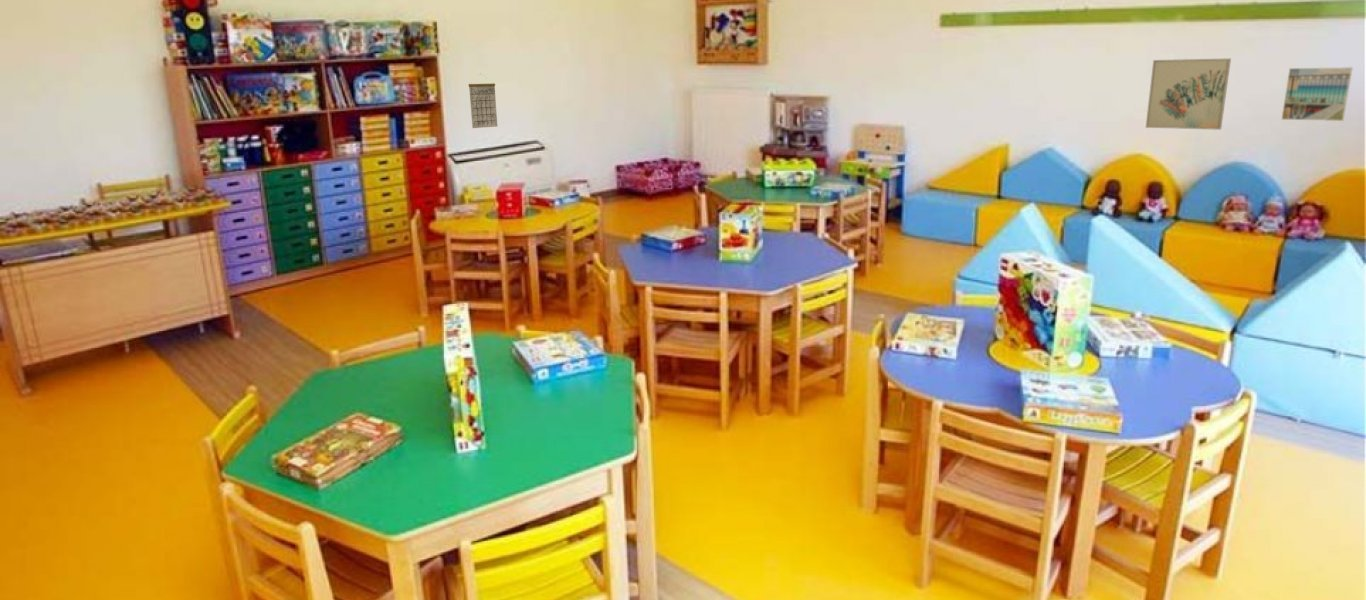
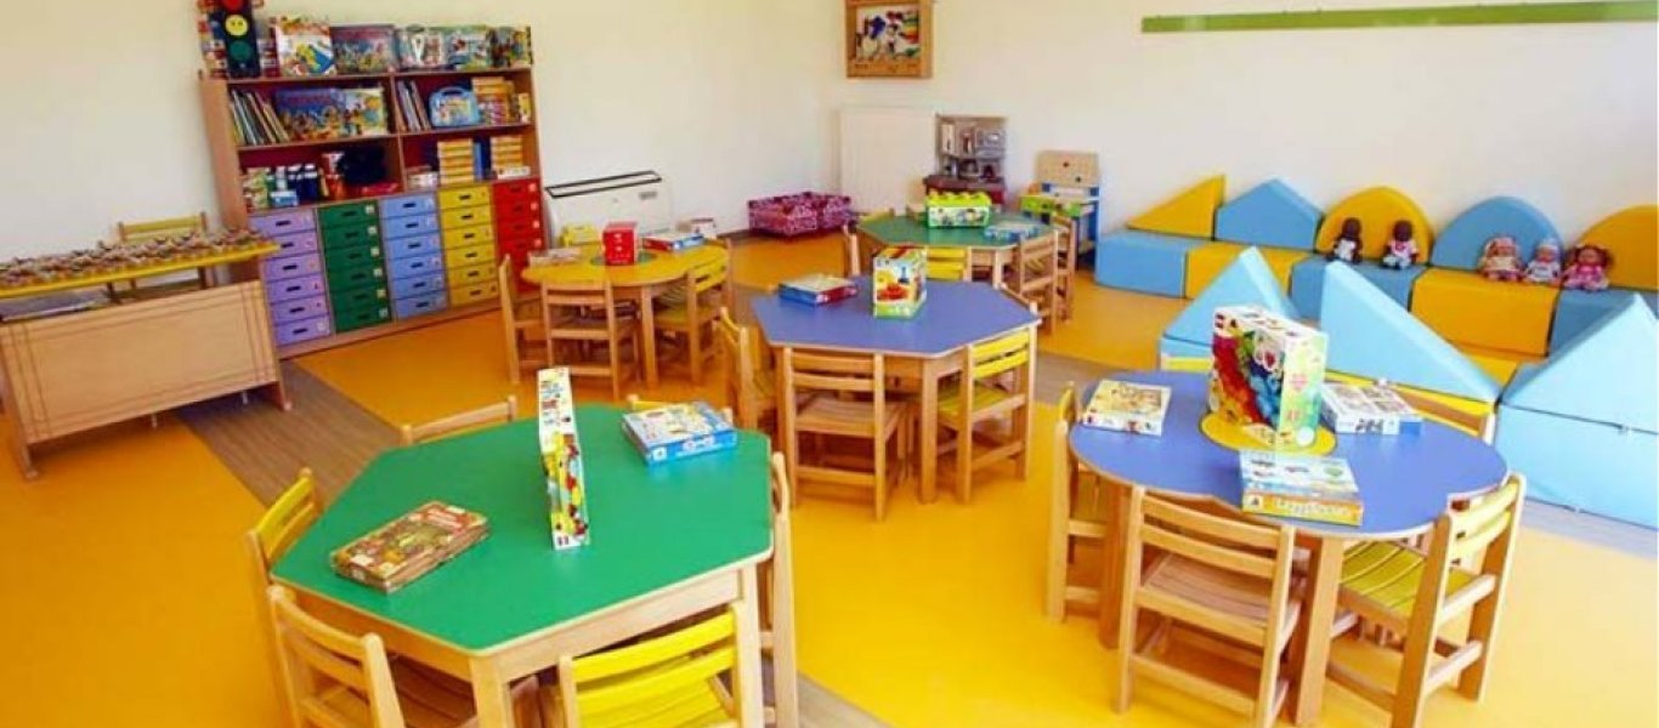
- wall art [1145,58,1232,131]
- calendar [468,73,498,129]
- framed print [1280,66,1354,122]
